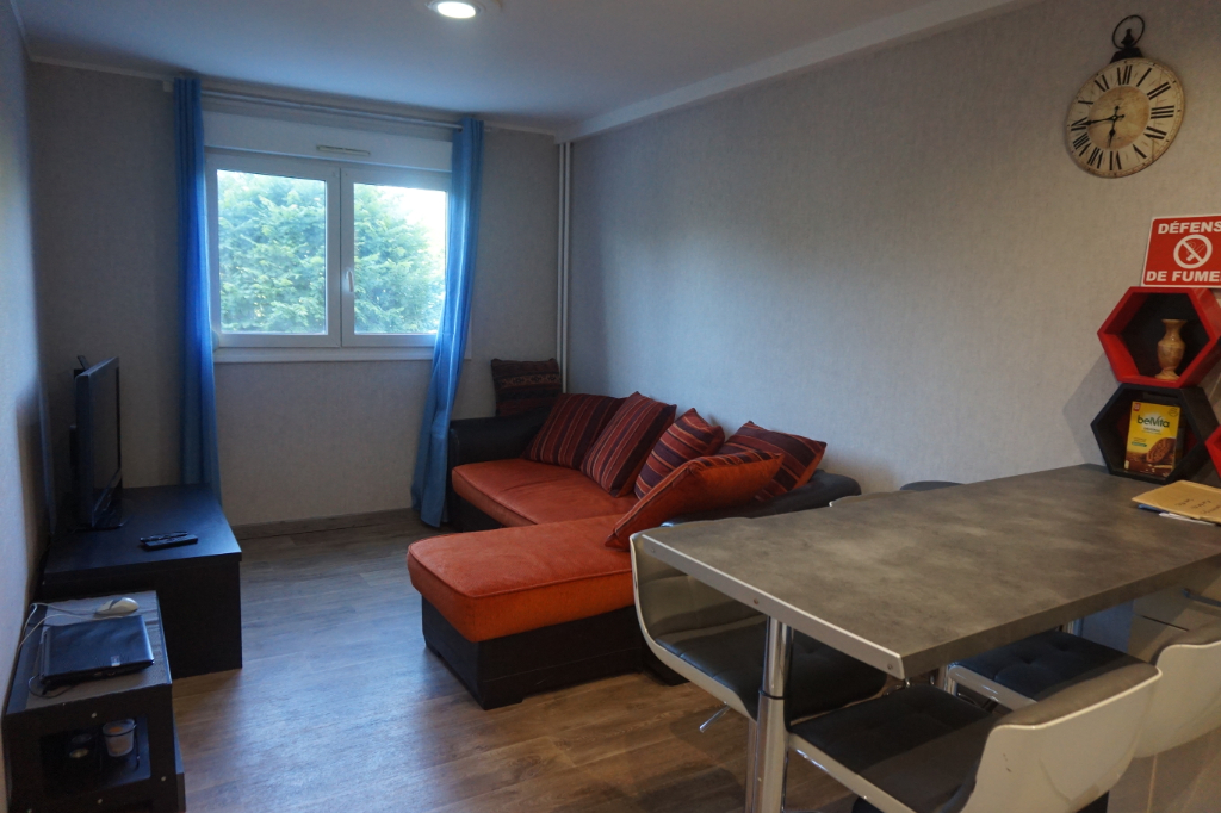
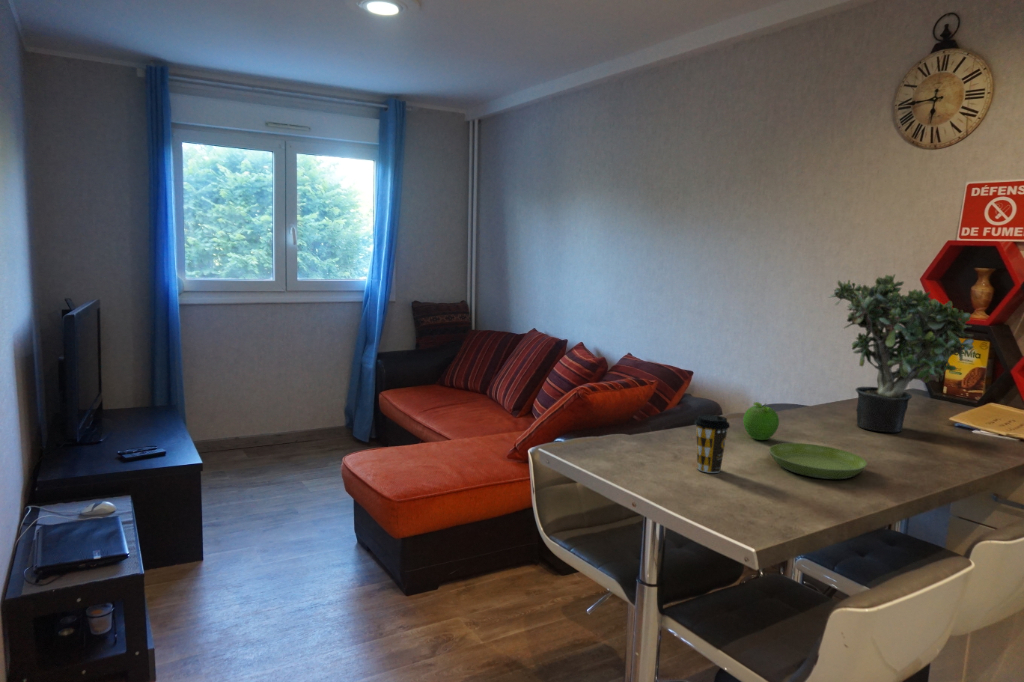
+ fruit [742,401,780,441]
+ saucer [768,442,868,480]
+ potted plant [828,273,975,433]
+ coffee cup [693,414,731,474]
